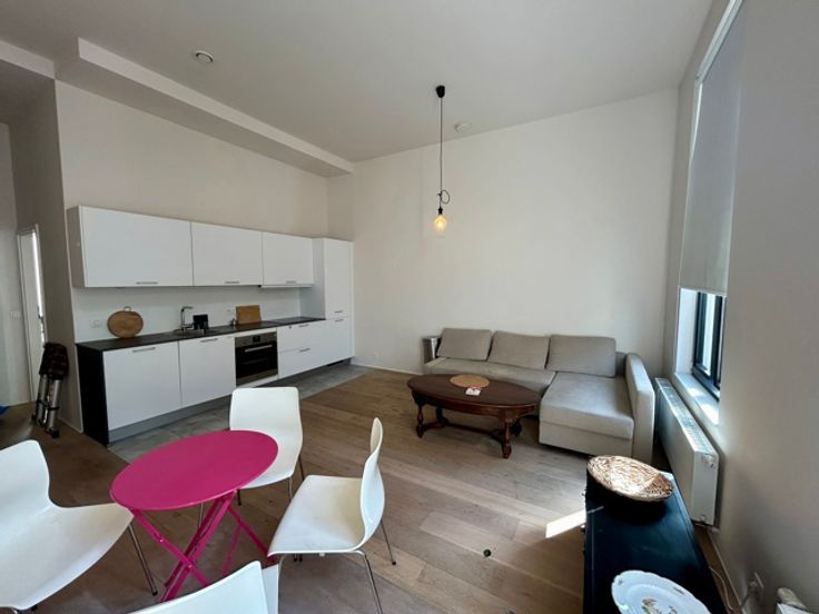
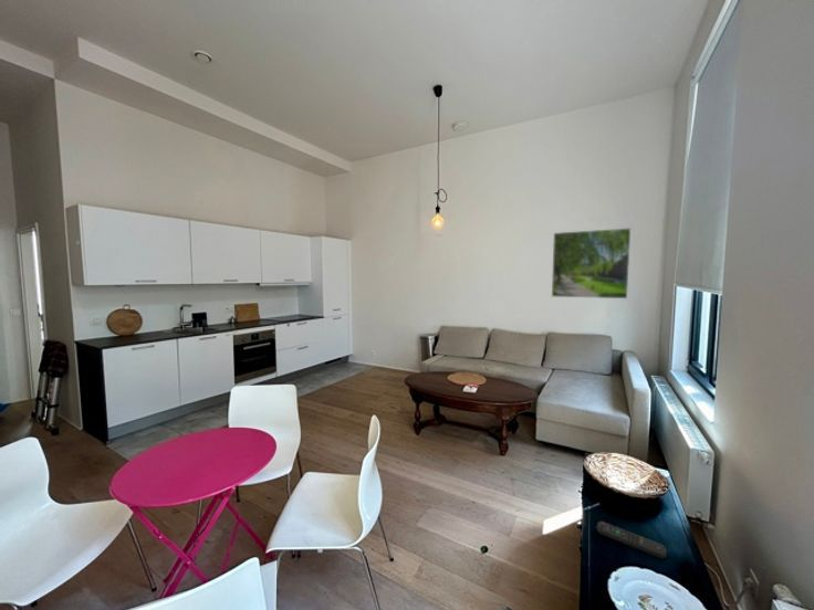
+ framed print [551,227,632,299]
+ remote control [596,520,668,559]
